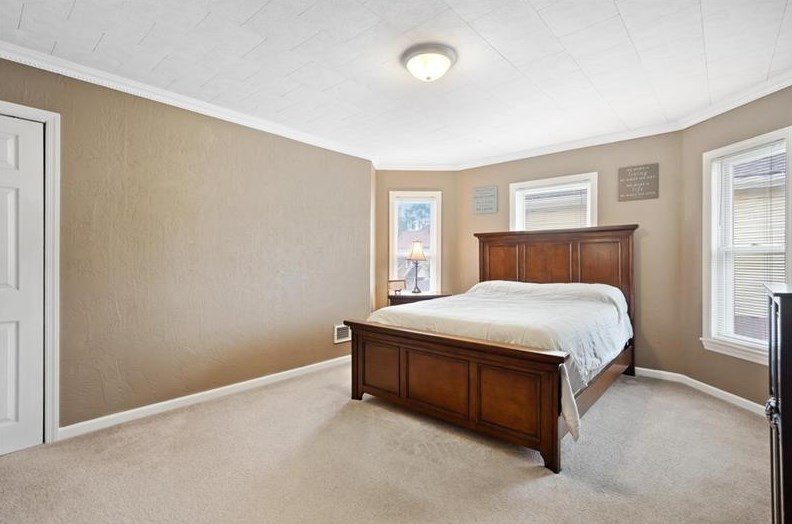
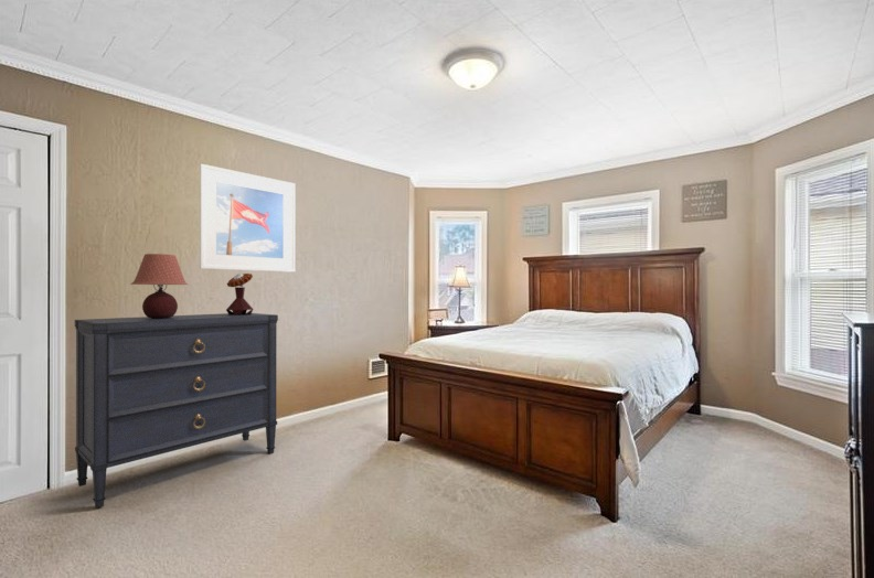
+ table lamp [129,253,189,319]
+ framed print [199,163,297,274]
+ mushroom [225,272,254,315]
+ dresser [74,312,279,509]
